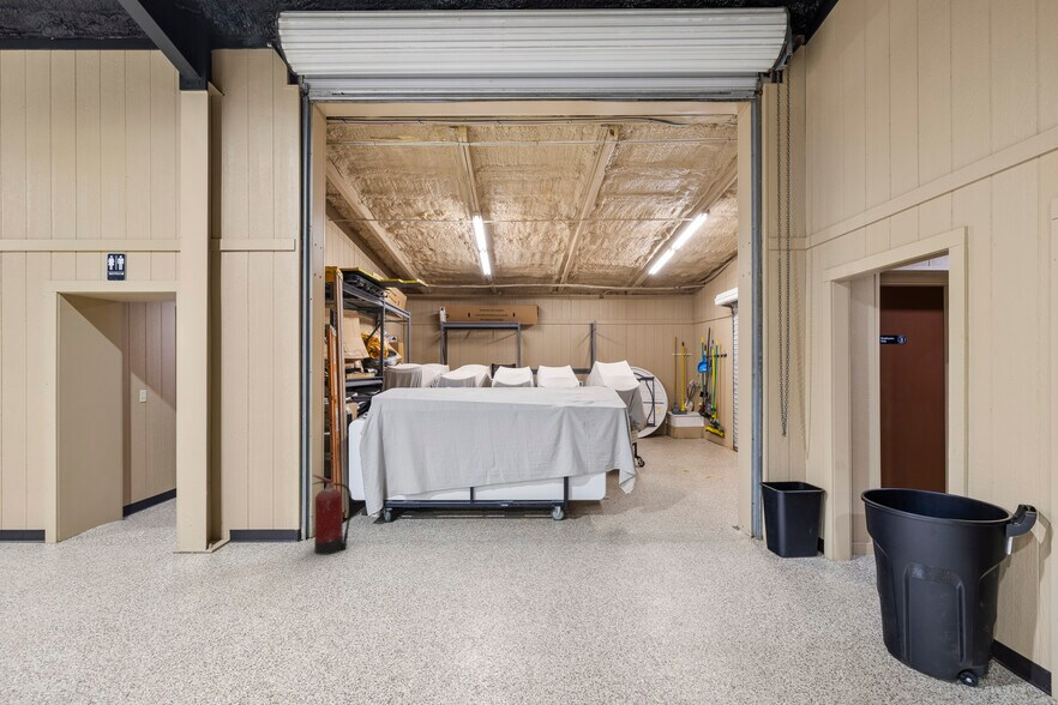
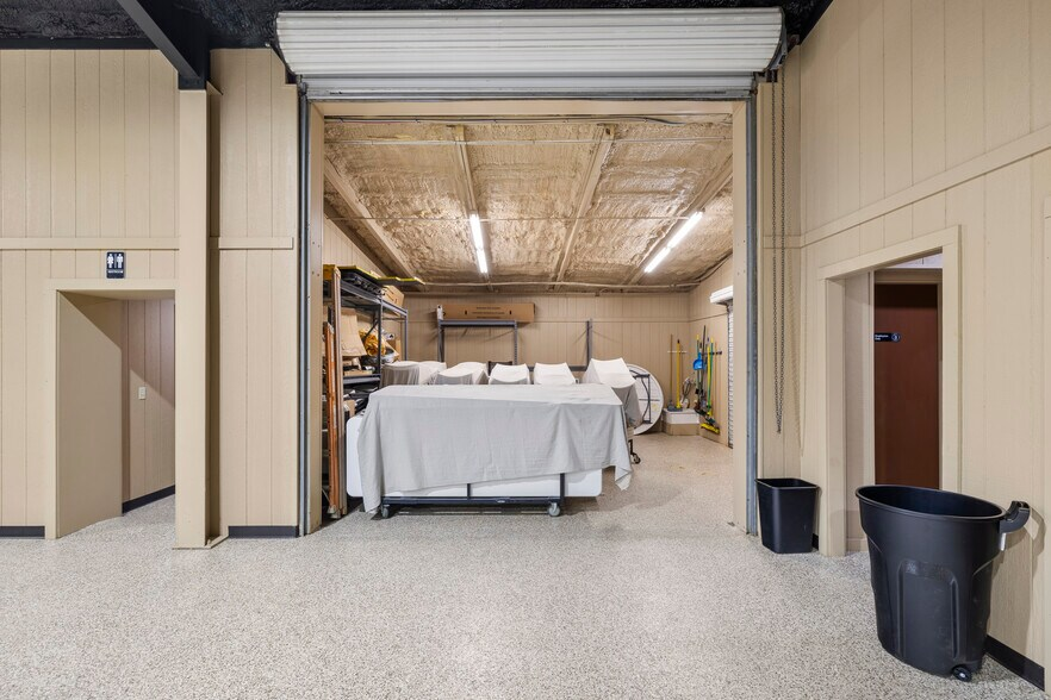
- fire extinguisher [312,474,353,556]
